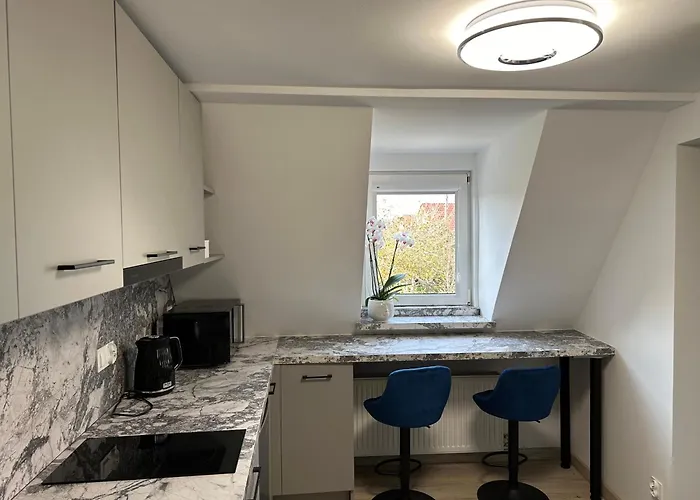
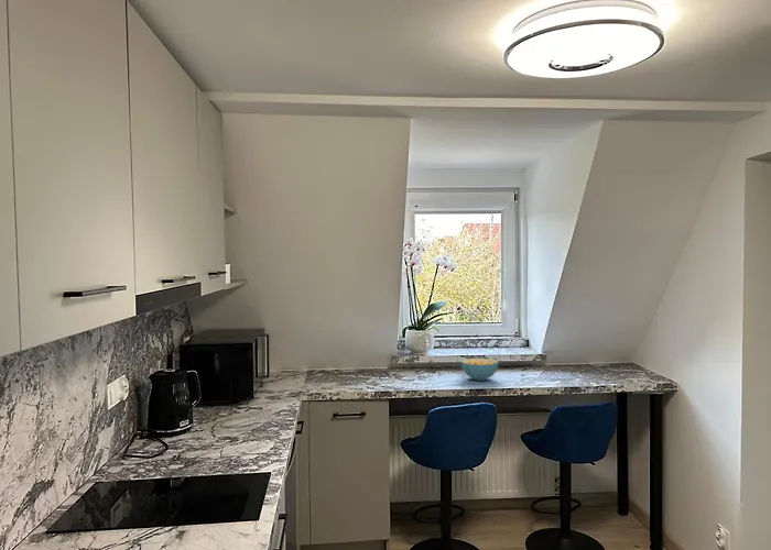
+ cereal bowl [460,358,499,382]
